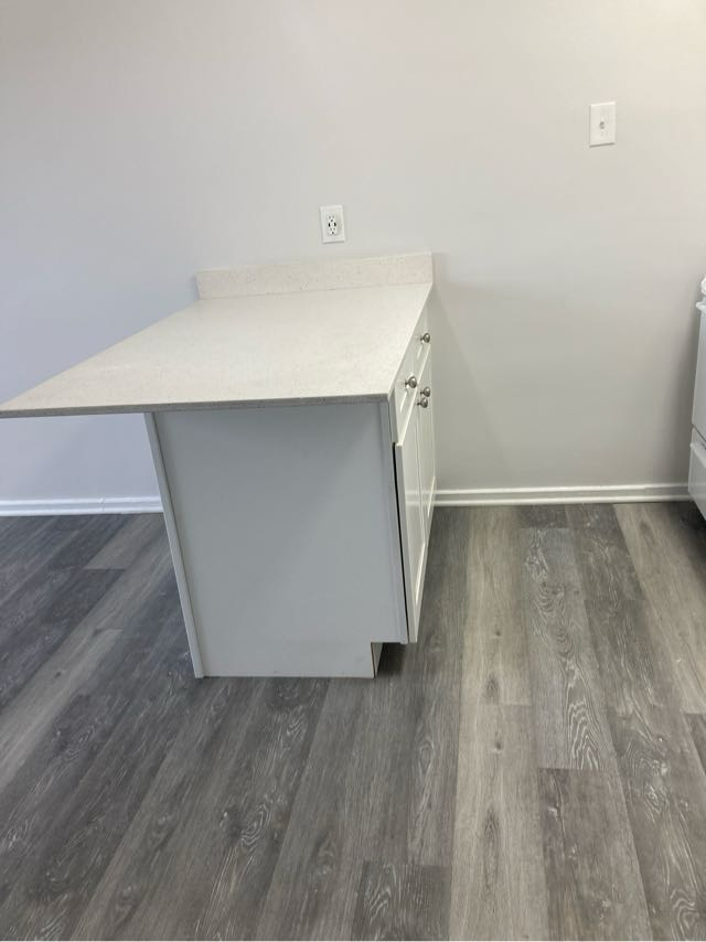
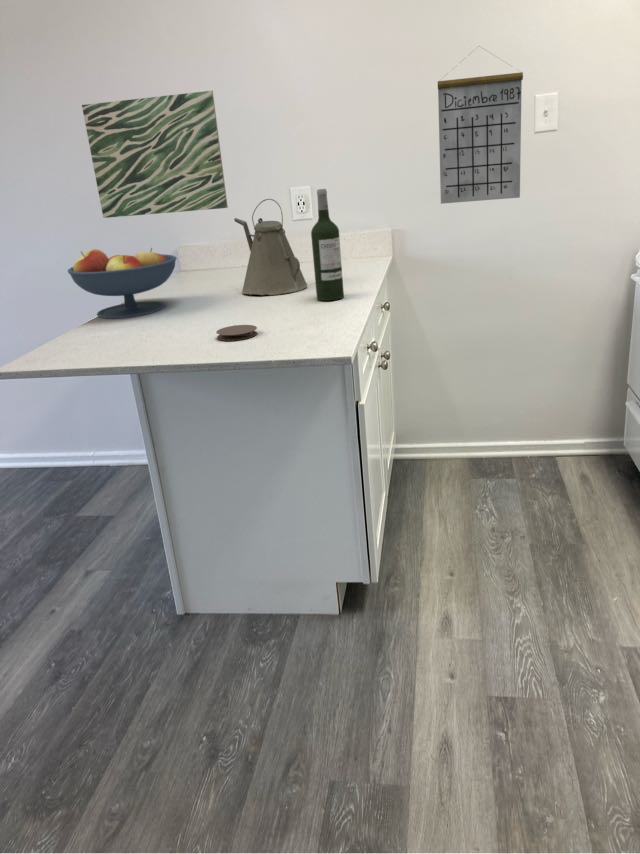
+ wine bottle [310,188,345,302]
+ coaster [215,324,259,342]
+ kettle [233,198,308,297]
+ fruit bowl [67,247,178,320]
+ calendar [437,45,524,205]
+ wall art [81,90,229,219]
